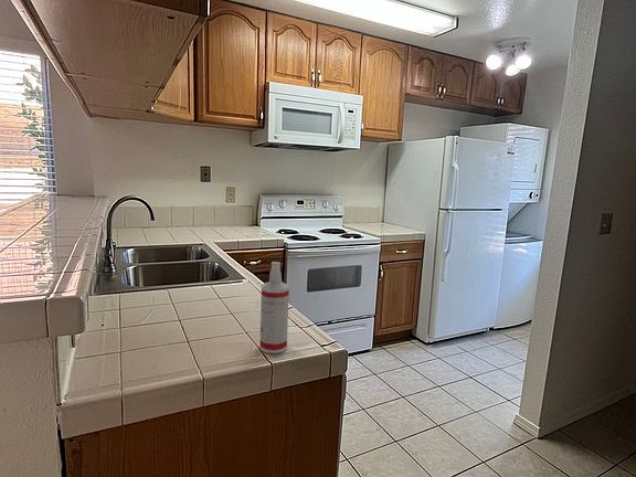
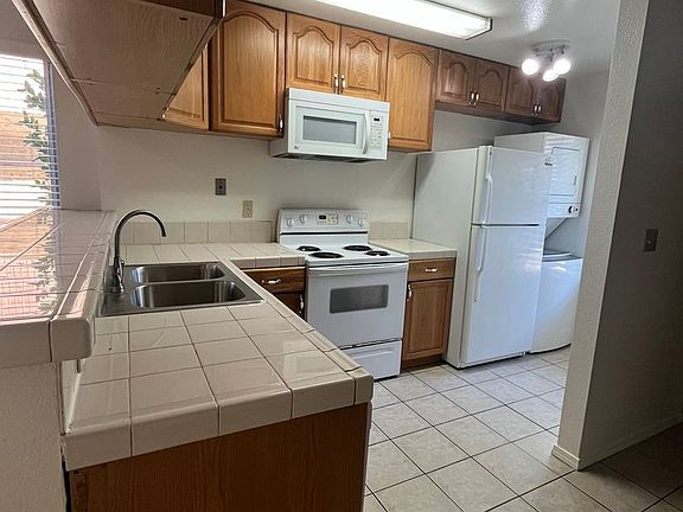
- spray bottle [258,261,290,354]
